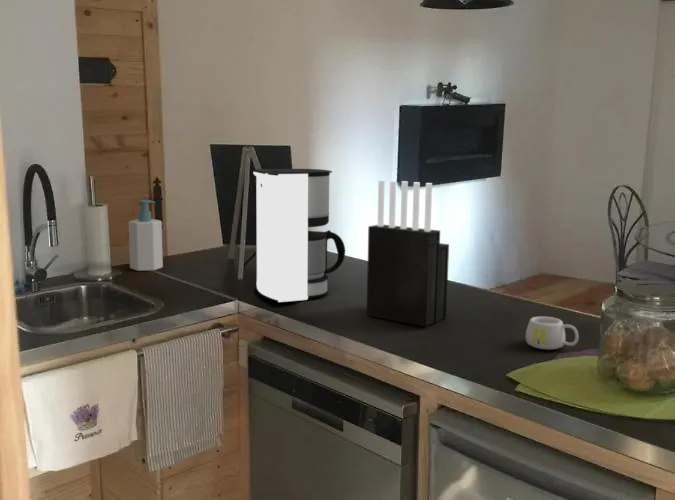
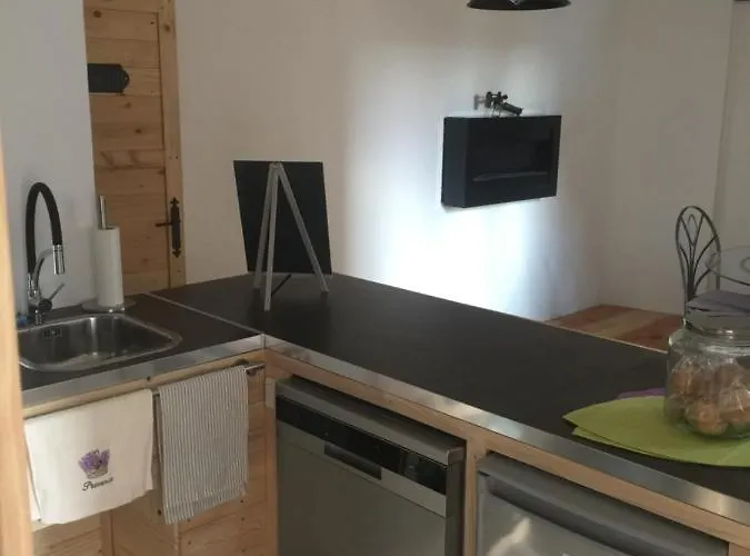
- knife block [366,179,450,328]
- mug [525,316,580,351]
- coffee maker [252,168,346,304]
- soap bottle [128,199,164,272]
